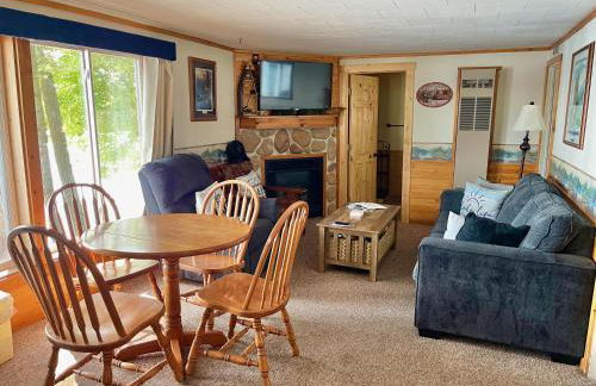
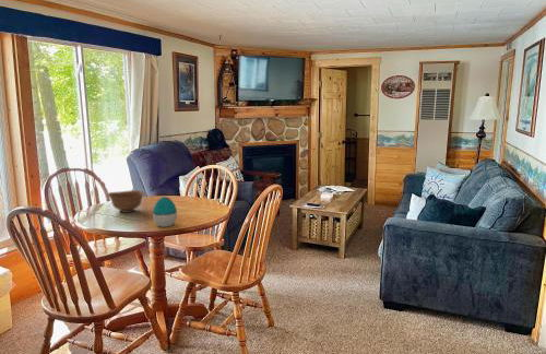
+ decorative egg [152,196,178,228]
+ bowl [106,189,146,214]
